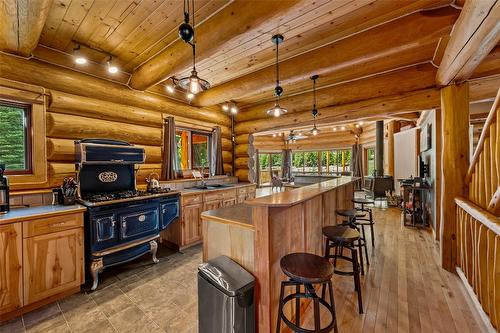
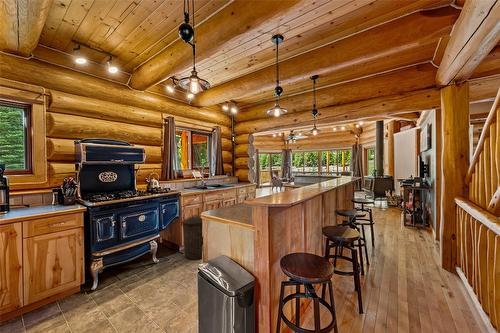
+ trash can [182,214,203,261]
